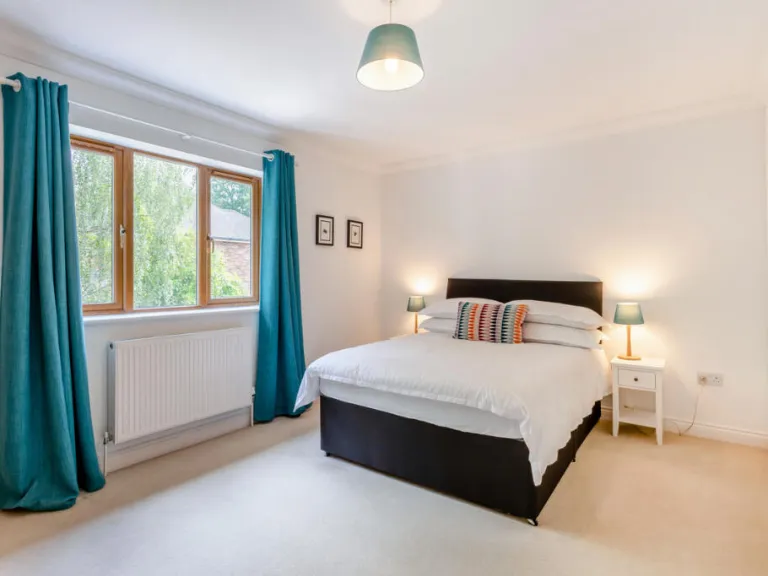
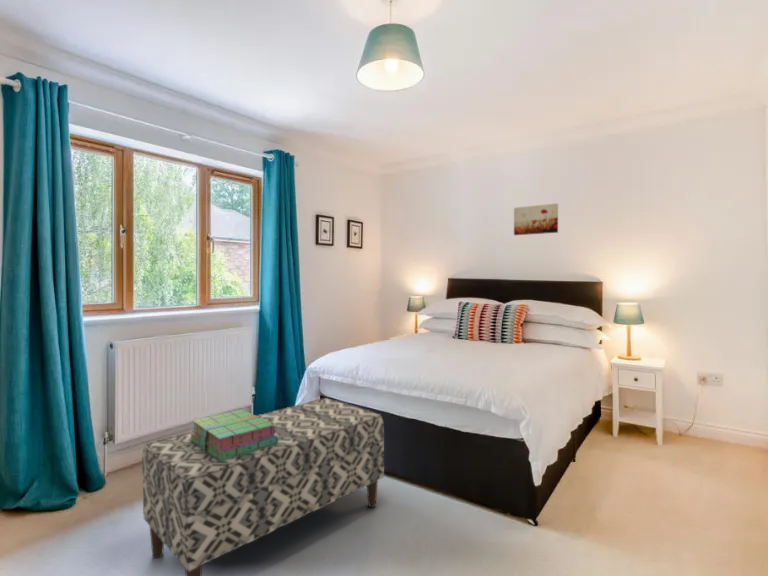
+ wall art [513,202,559,236]
+ stack of books [188,408,278,462]
+ bench [141,397,385,576]
